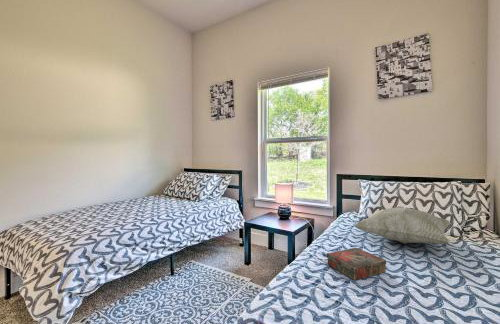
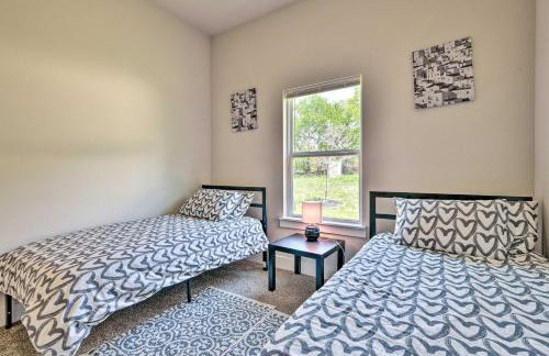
- decorative pillow [353,206,452,245]
- book [326,247,387,281]
